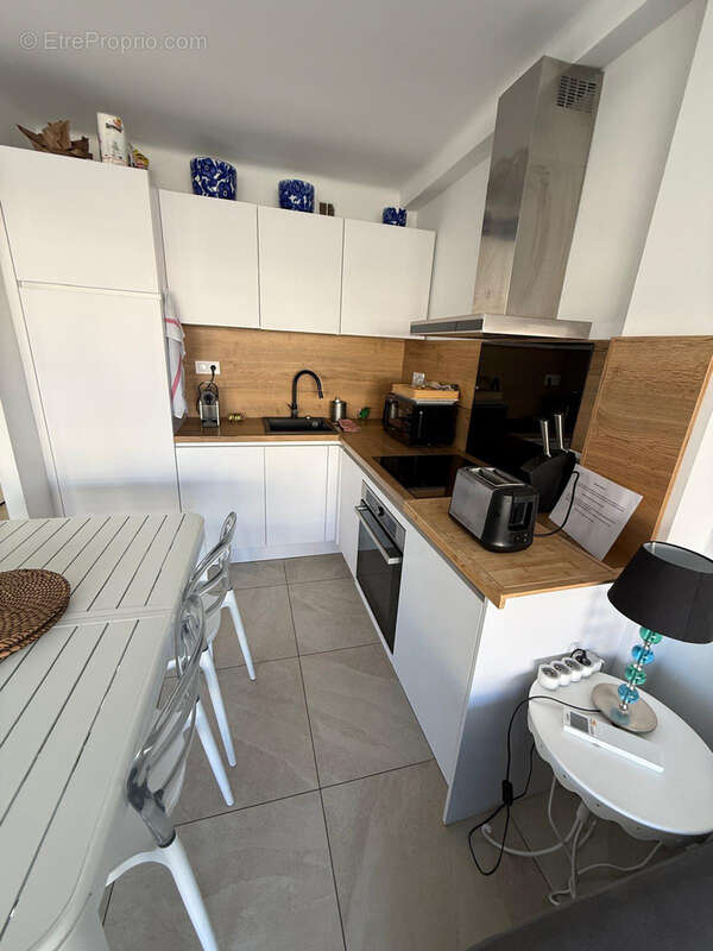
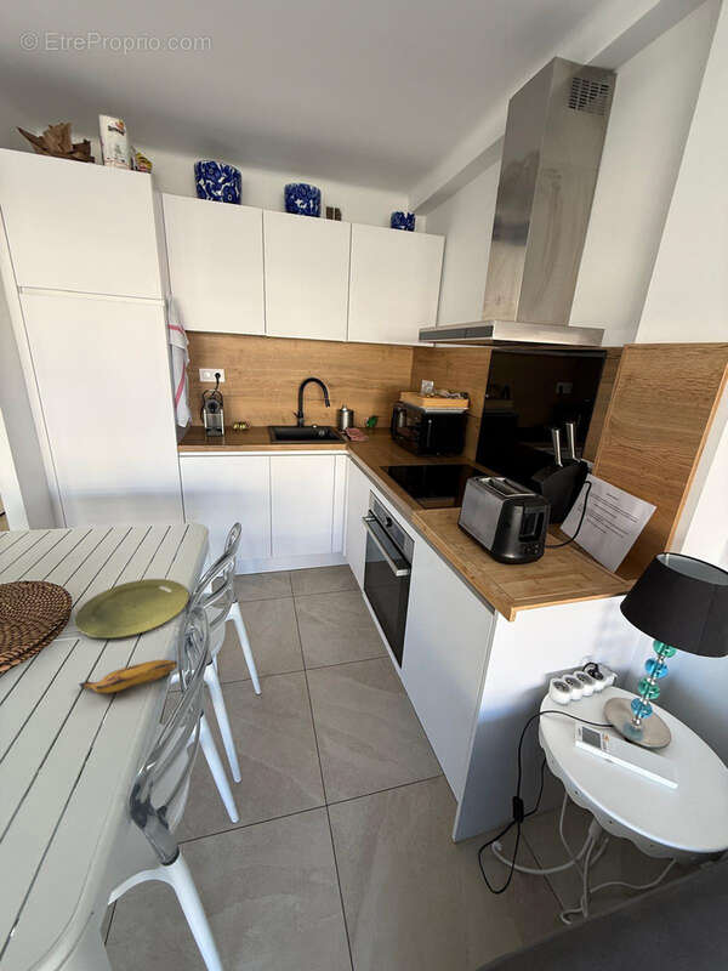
+ banana [78,659,178,694]
+ plate [74,578,189,640]
